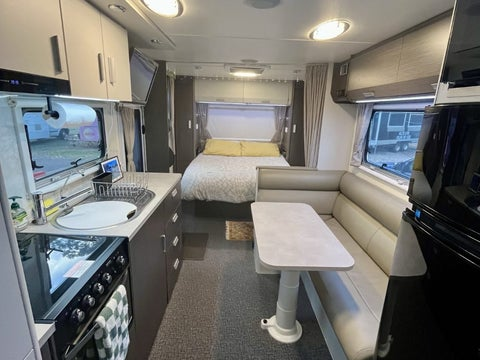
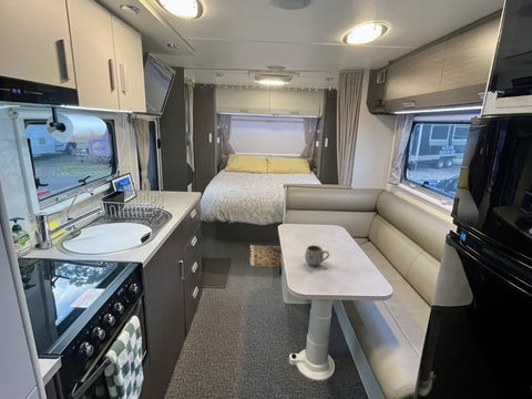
+ mug [304,244,330,267]
